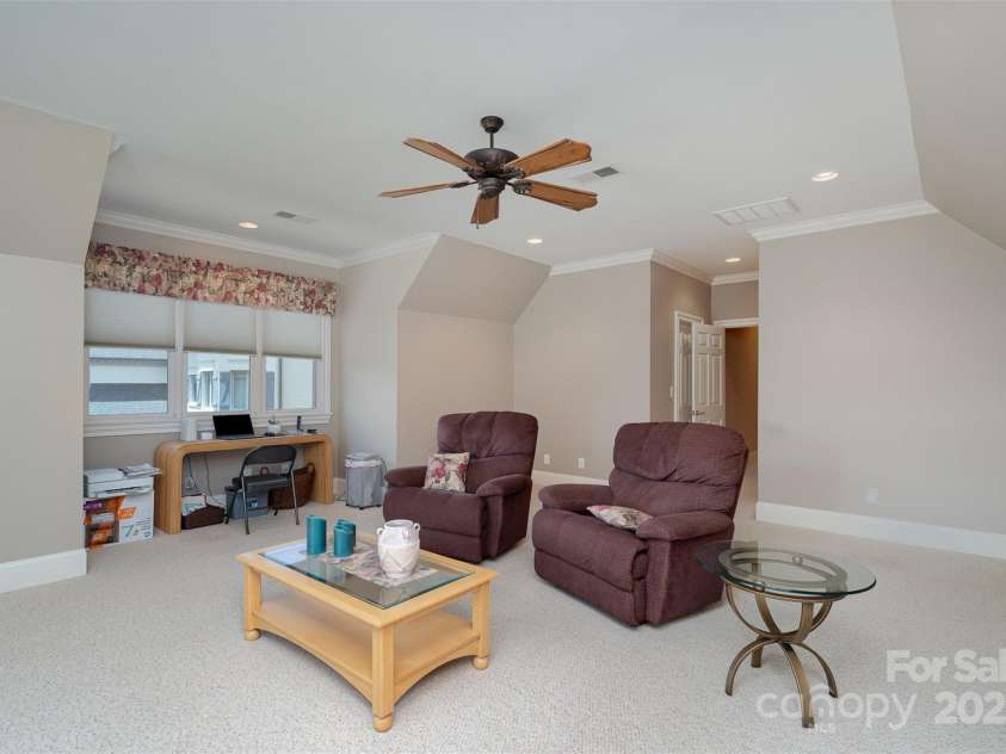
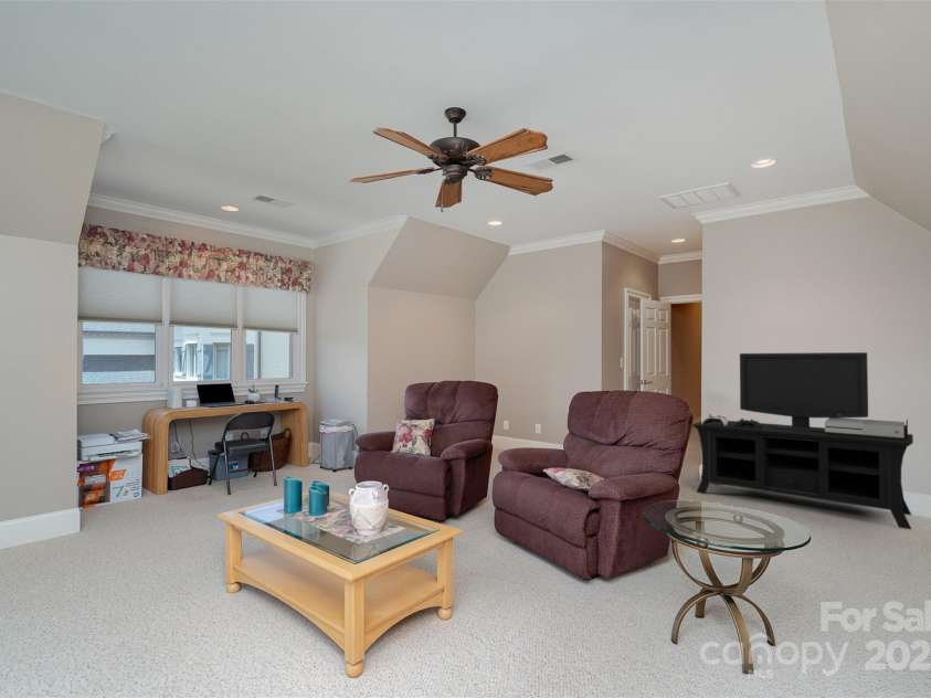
+ media console [691,351,914,530]
